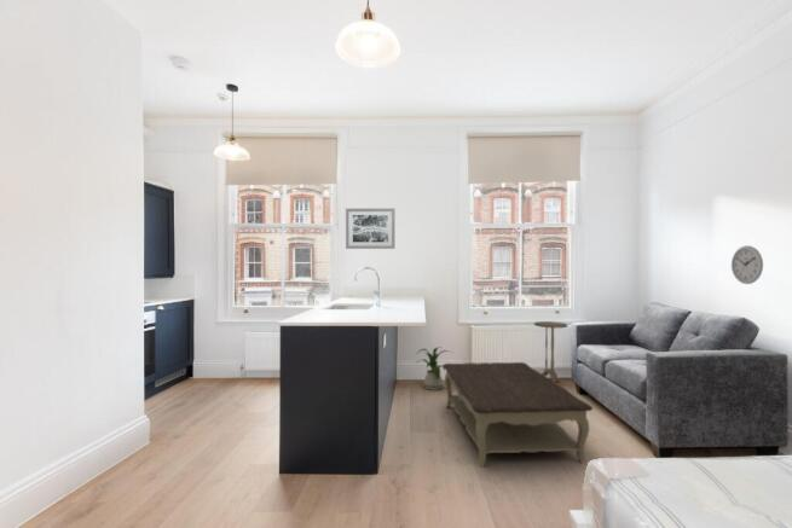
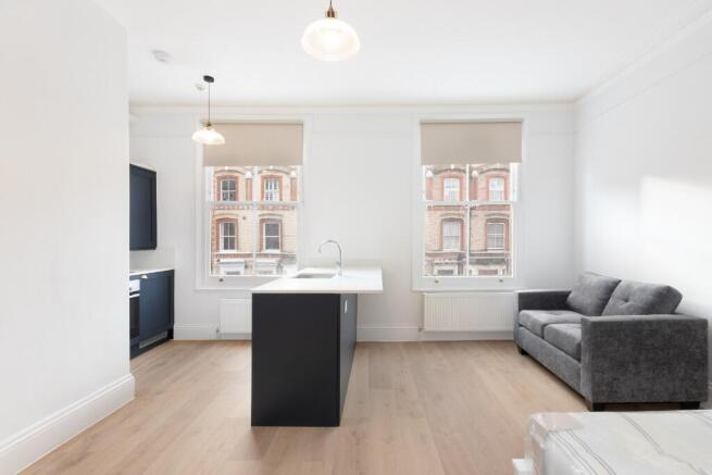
- coffee table [443,361,594,468]
- wall clock [730,244,764,285]
- wall art [345,207,397,250]
- side table [533,320,568,383]
- house plant [414,346,453,391]
